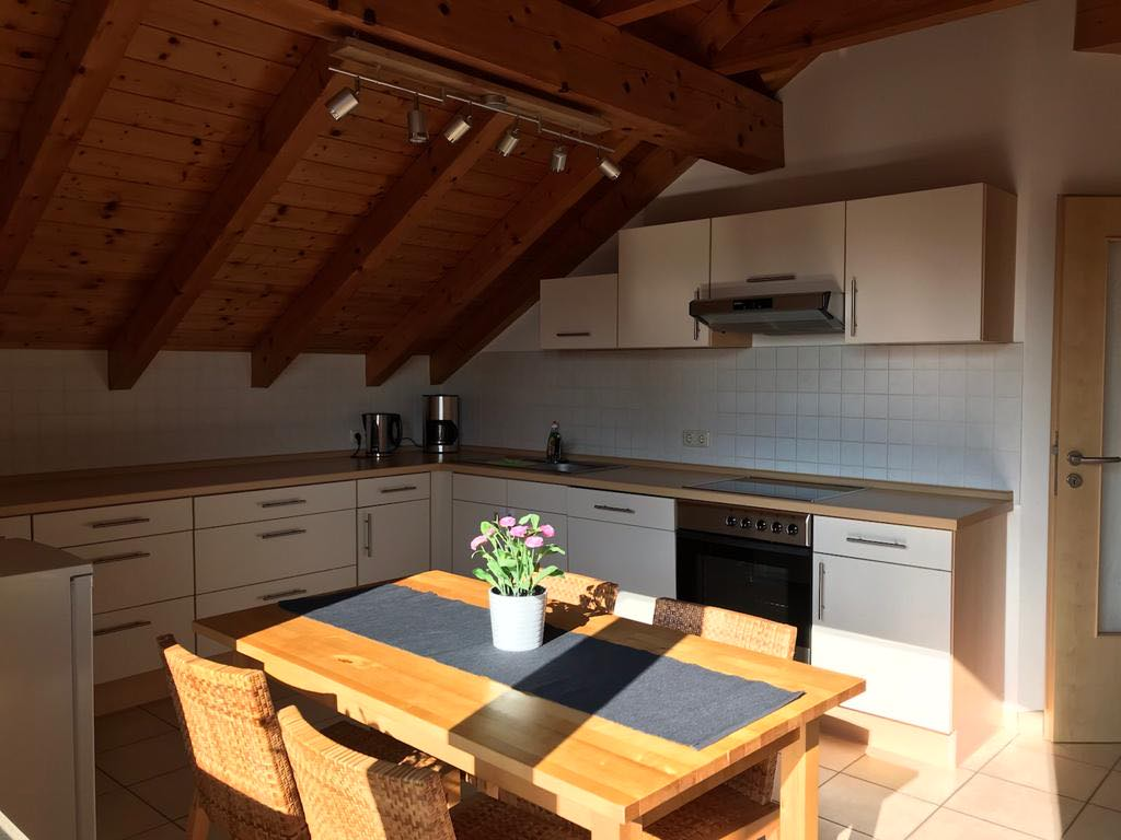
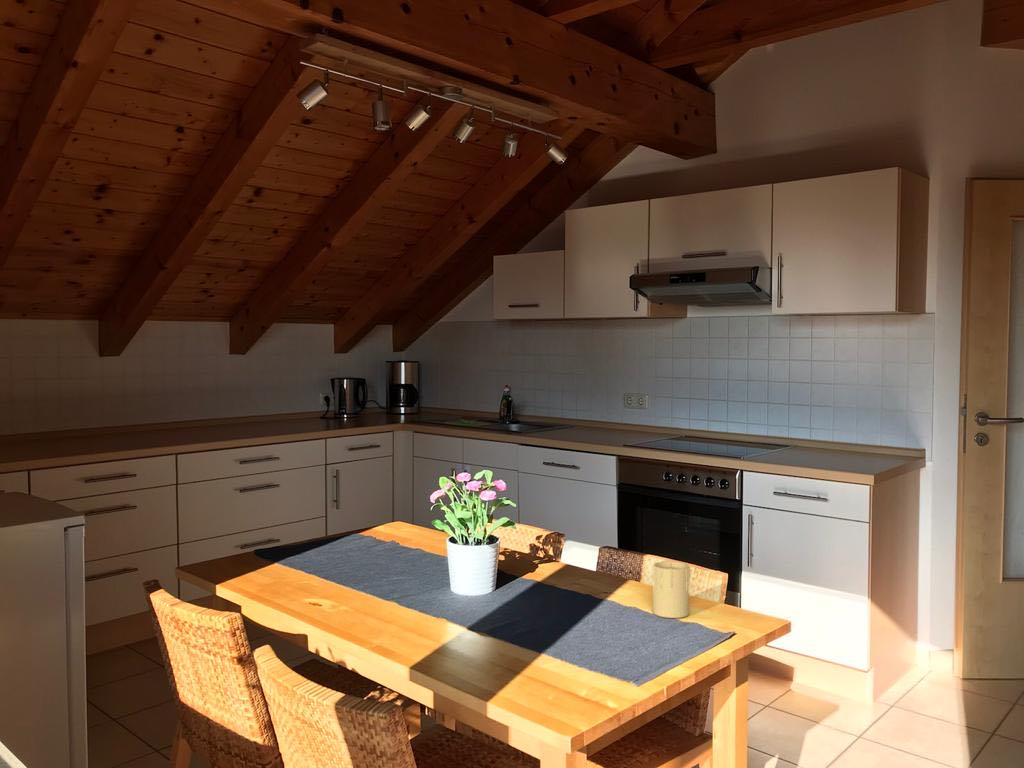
+ candle [652,560,692,619]
